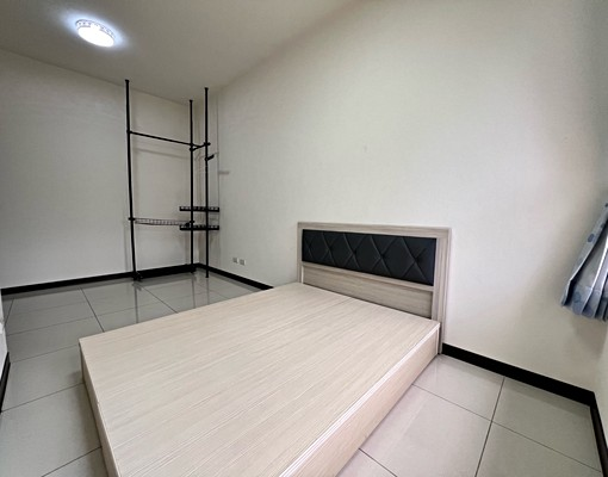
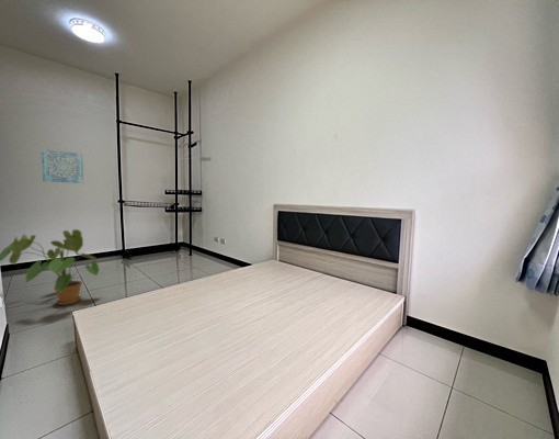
+ wall art [39,148,84,184]
+ house plant [0,228,100,306]
